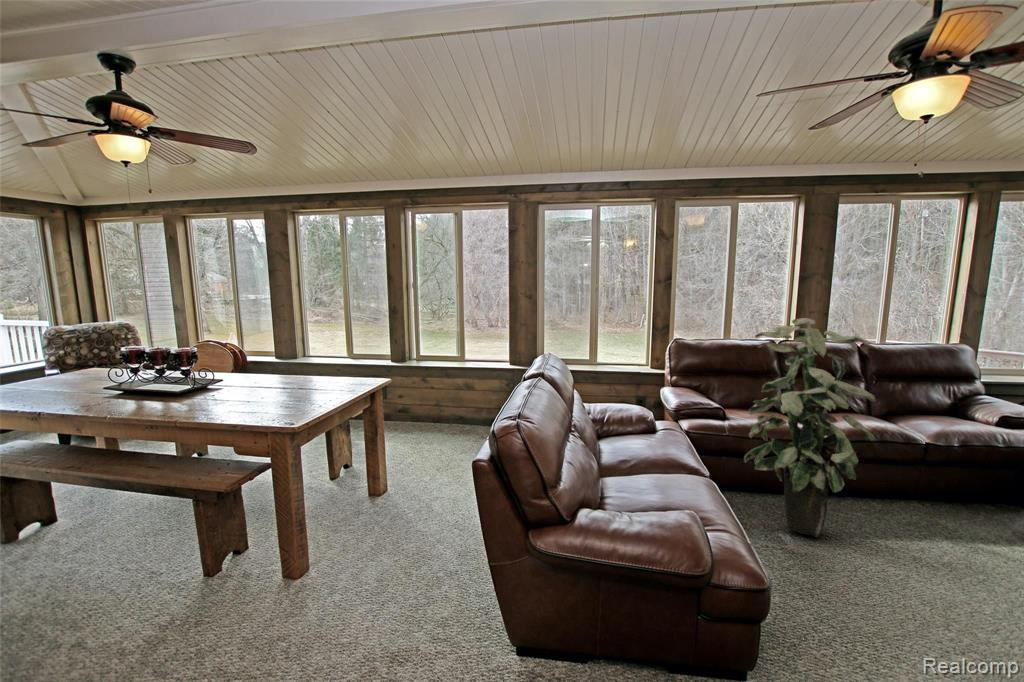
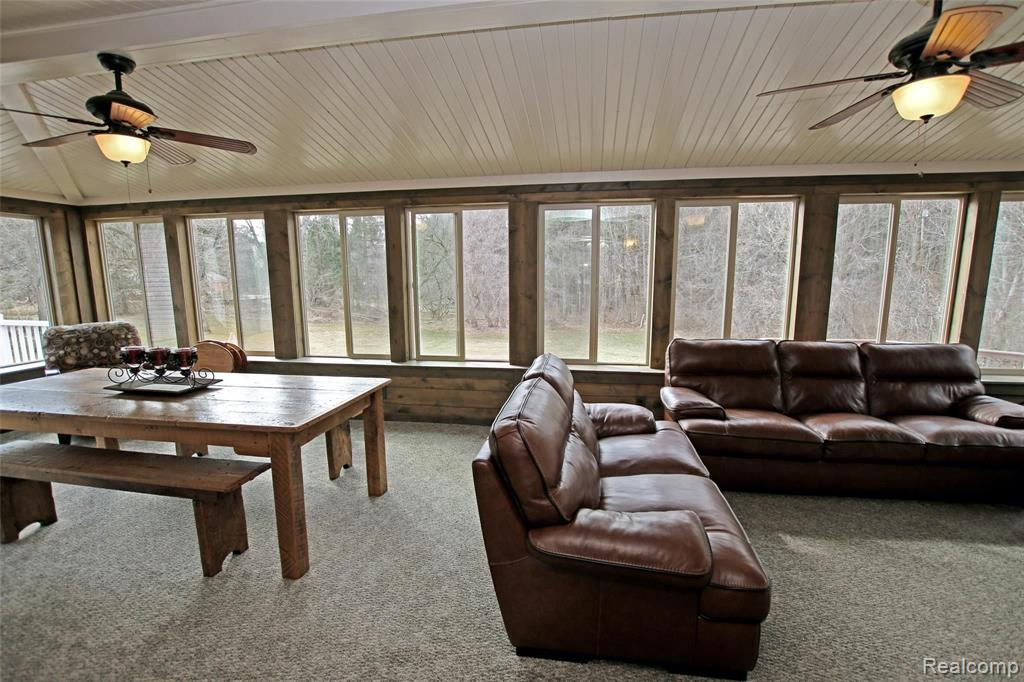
- indoor plant [743,317,877,538]
